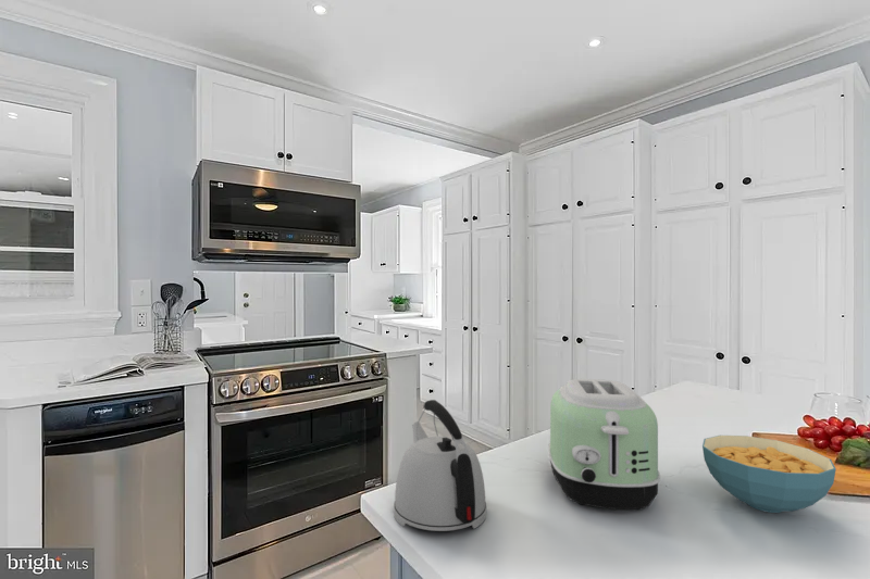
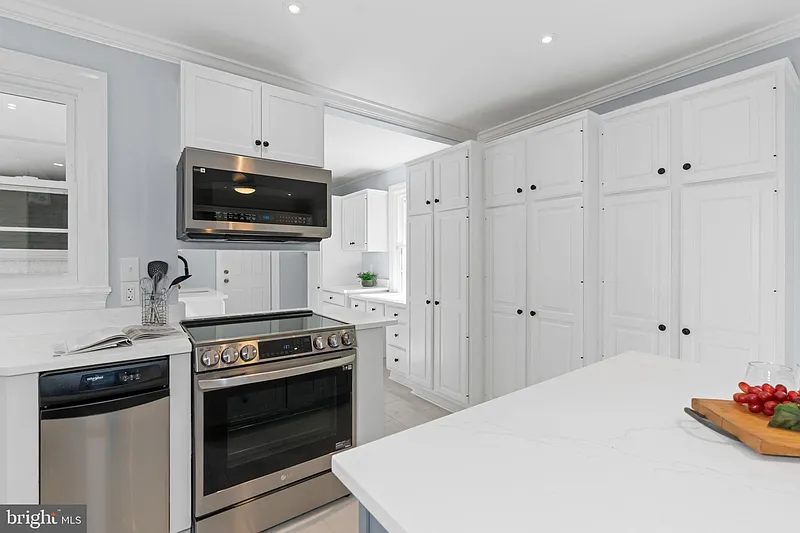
- toaster [547,378,662,511]
- cereal bowl [701,435,837,514]
- kettle [393,399,487,532]
